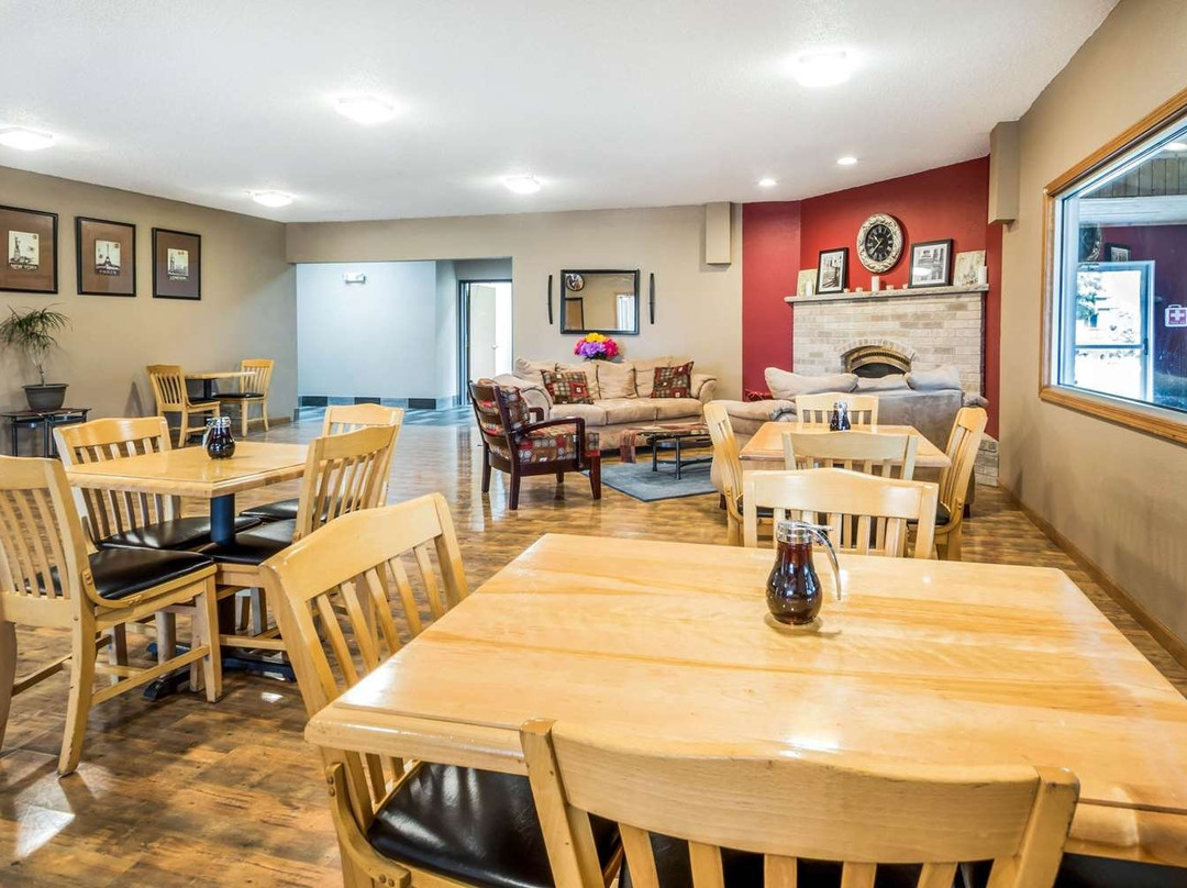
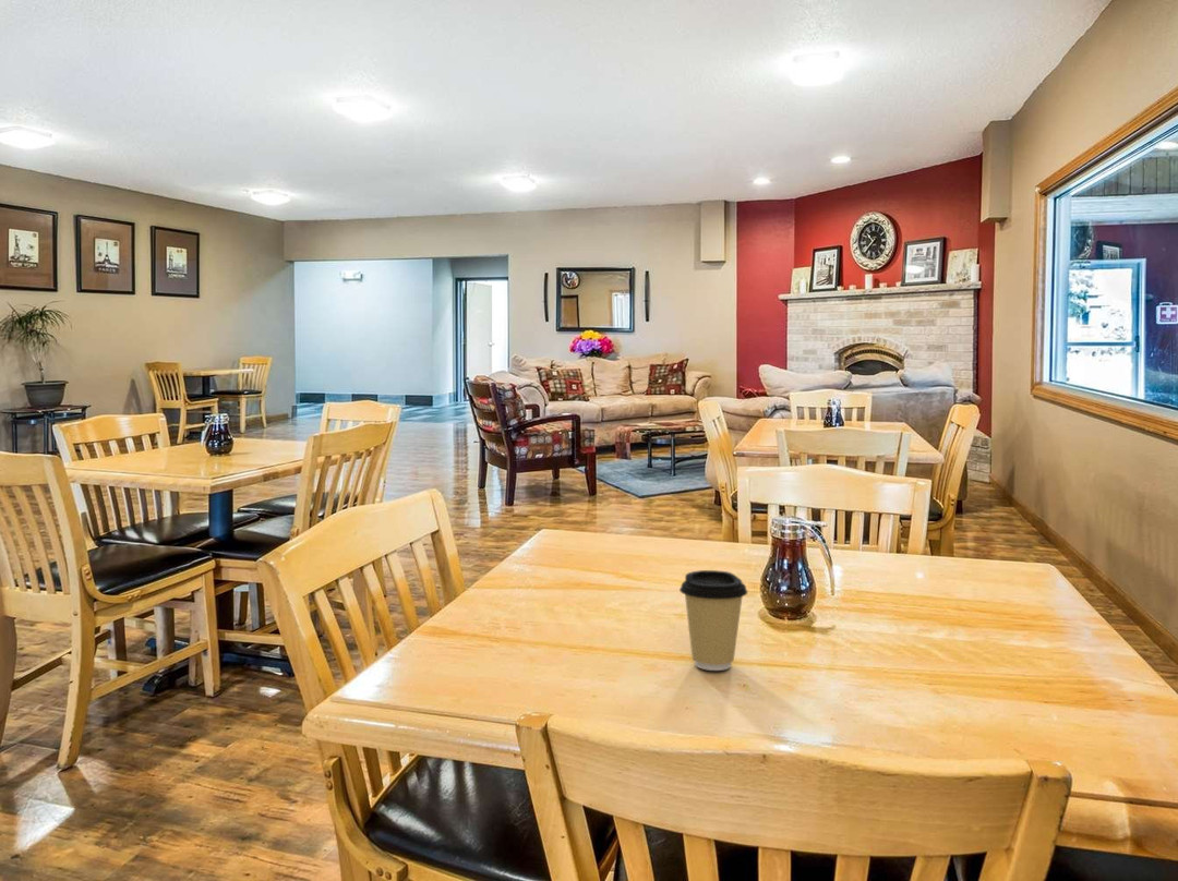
+ coffee cup [678,569,748,672]
